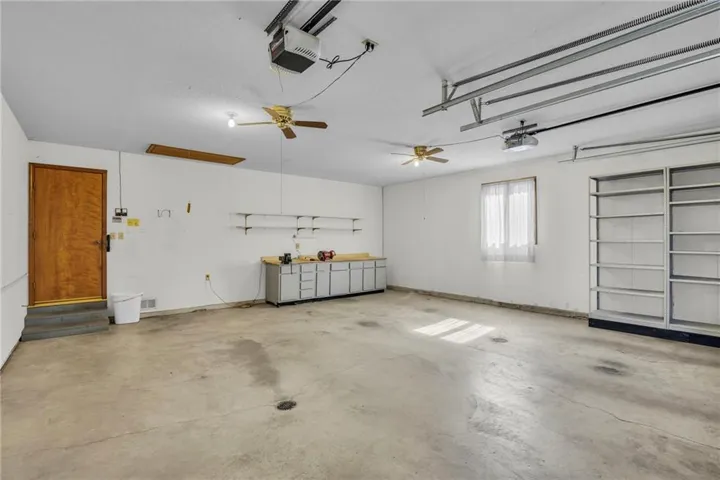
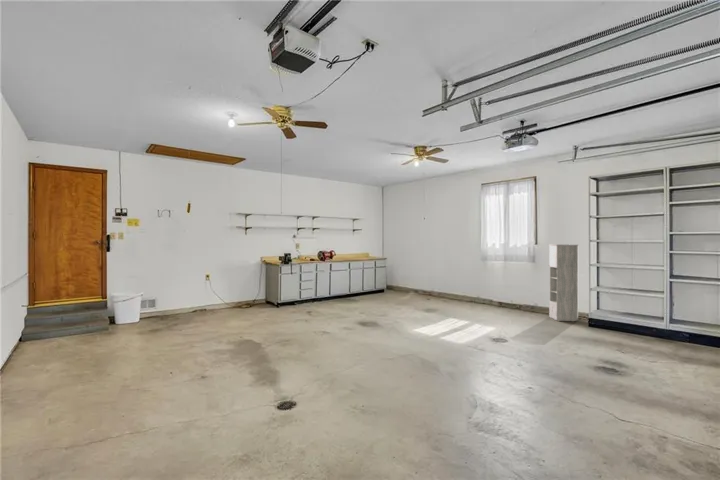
+ storage cabinet [547,243,579,322]
